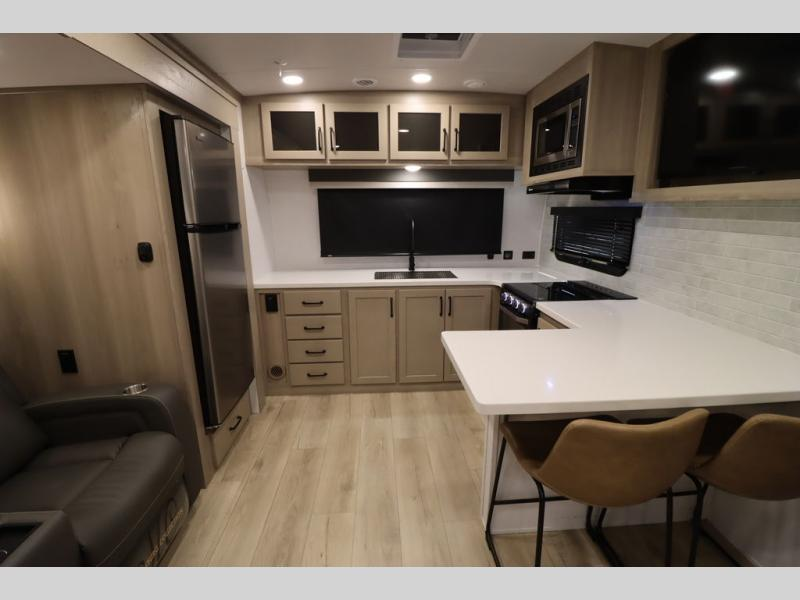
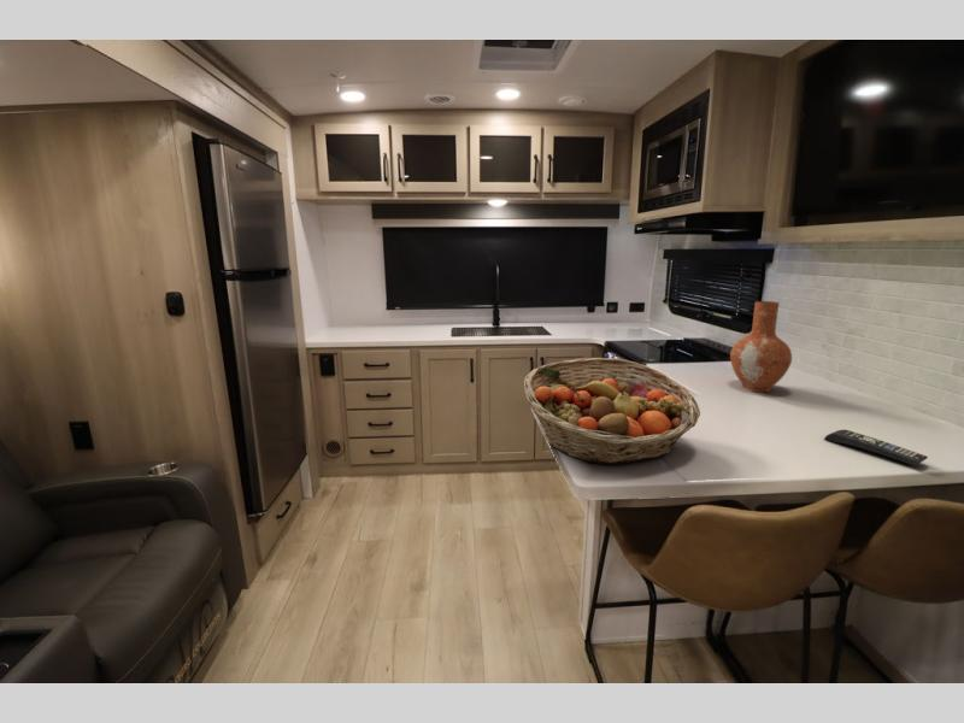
+ fruit basket [523,357,701,465]
+ vase [729,300,793,393]
+ remote control [823,429,929,466]
